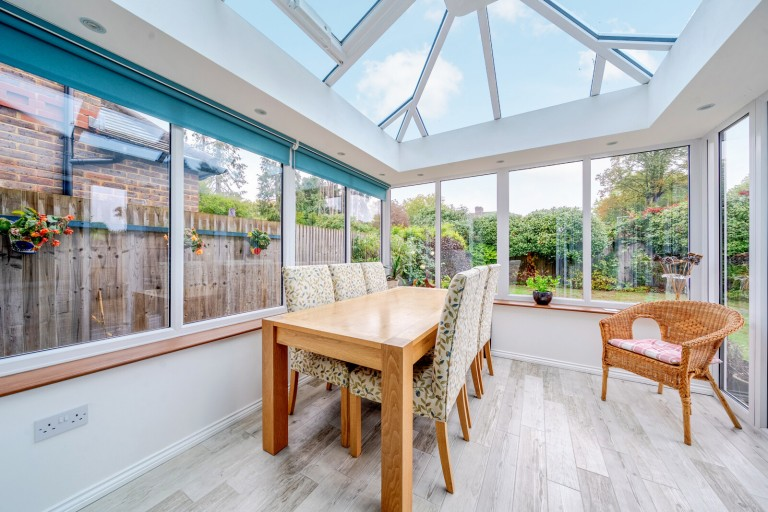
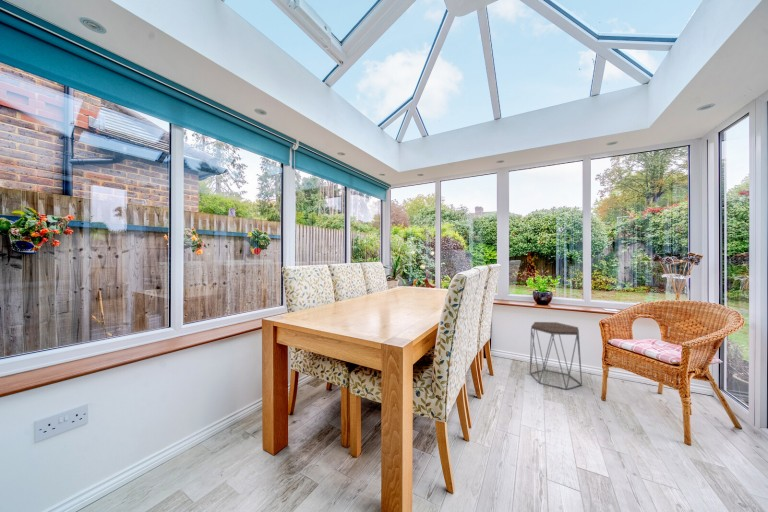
+ side table [529,321,583,391]
